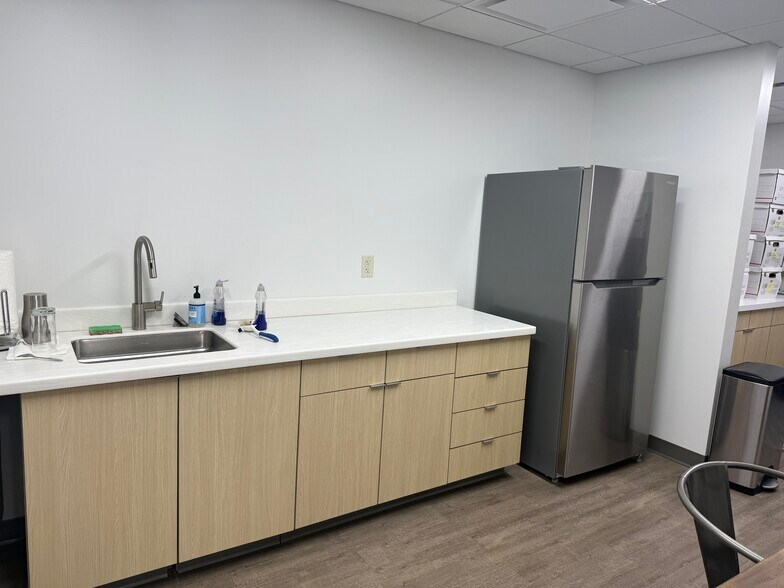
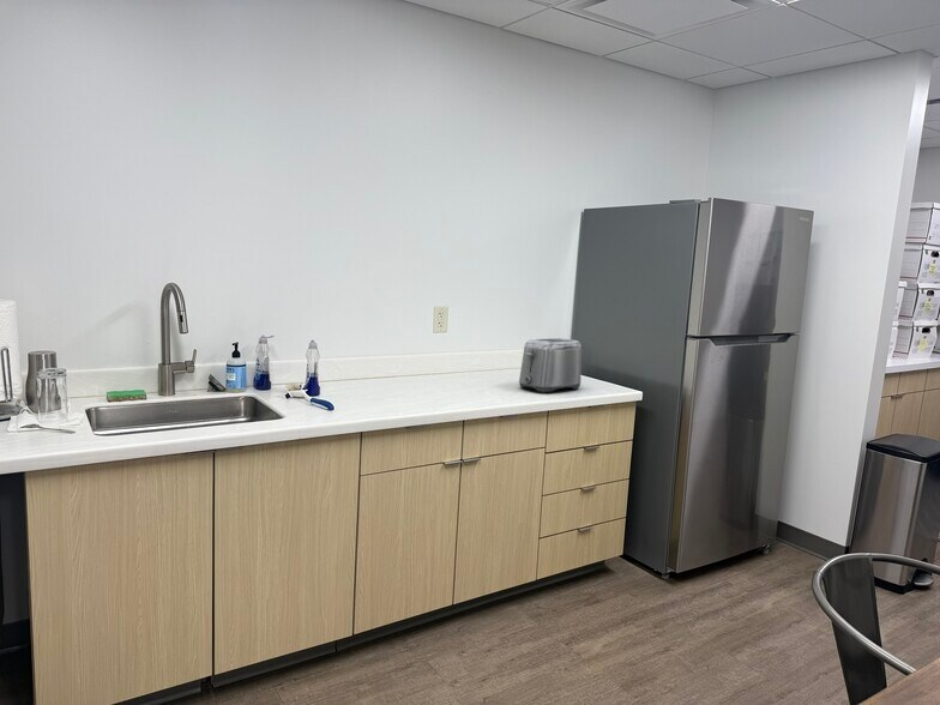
+ toaster [518,337,583,393]
